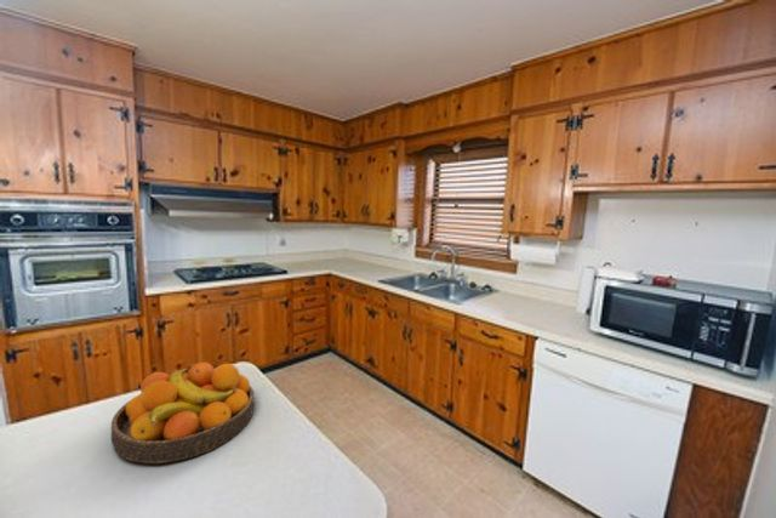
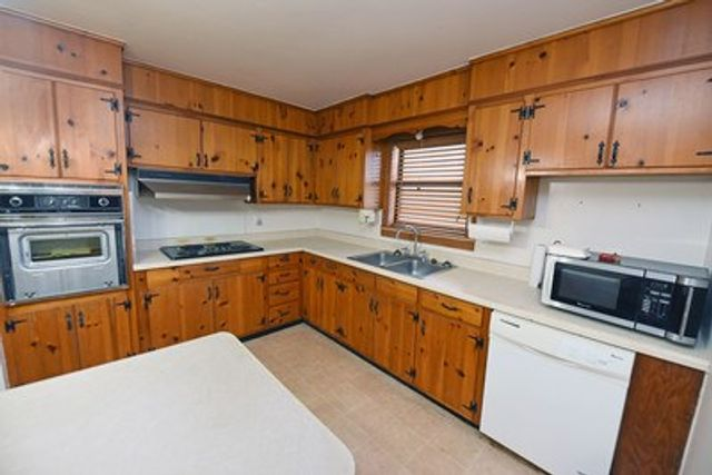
- fruit bowl [110,362,255,465]
